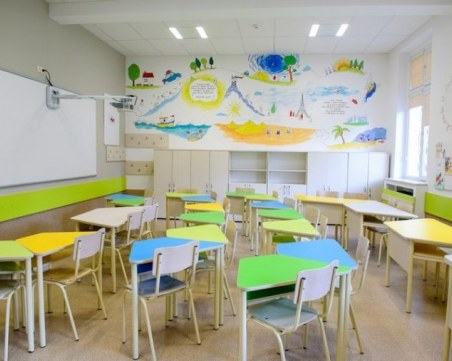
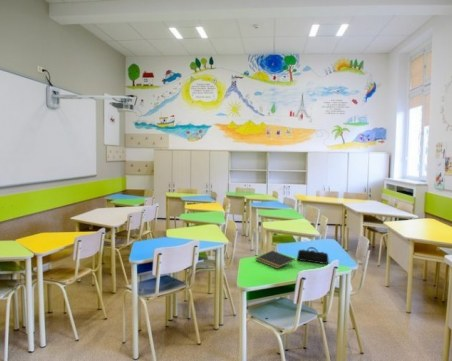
+ pencil case [296,246,330,265]
+ notepad [255,250,296,270]
